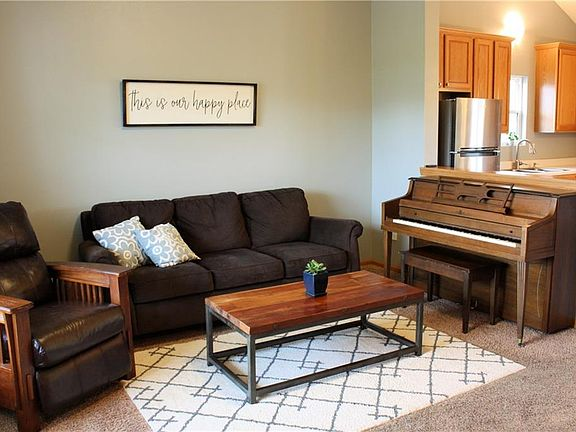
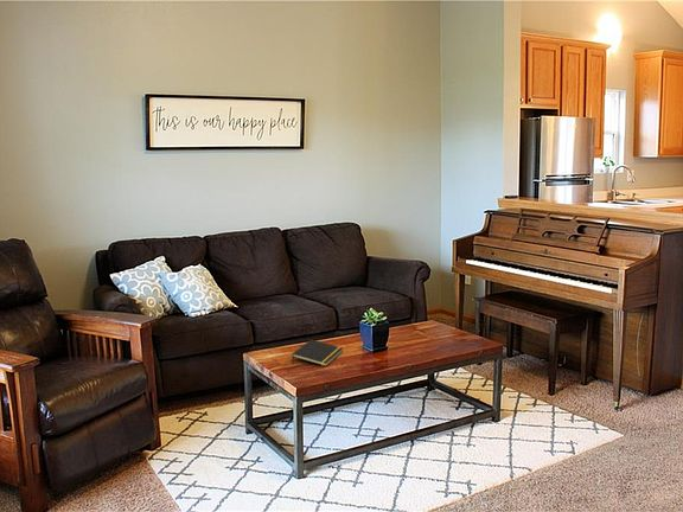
+ notepad [291,339,344,367]
